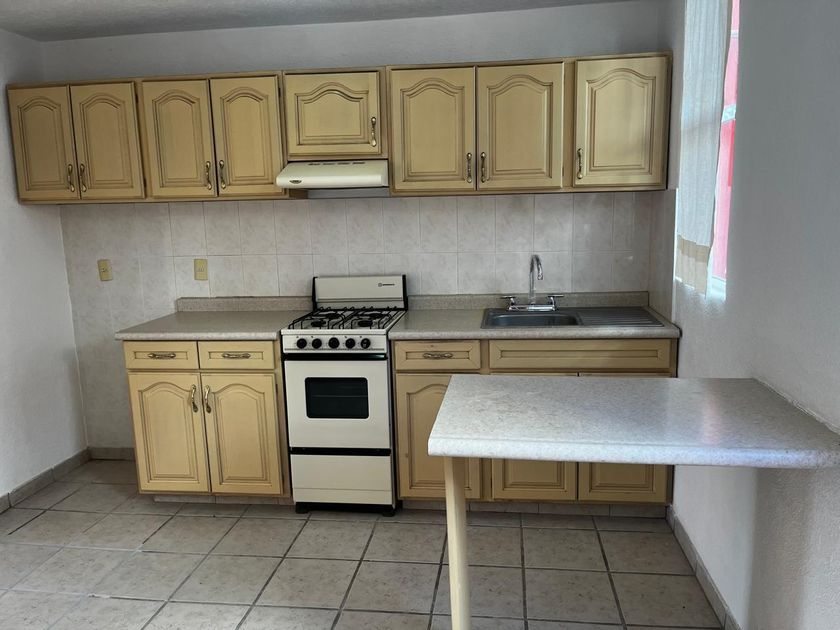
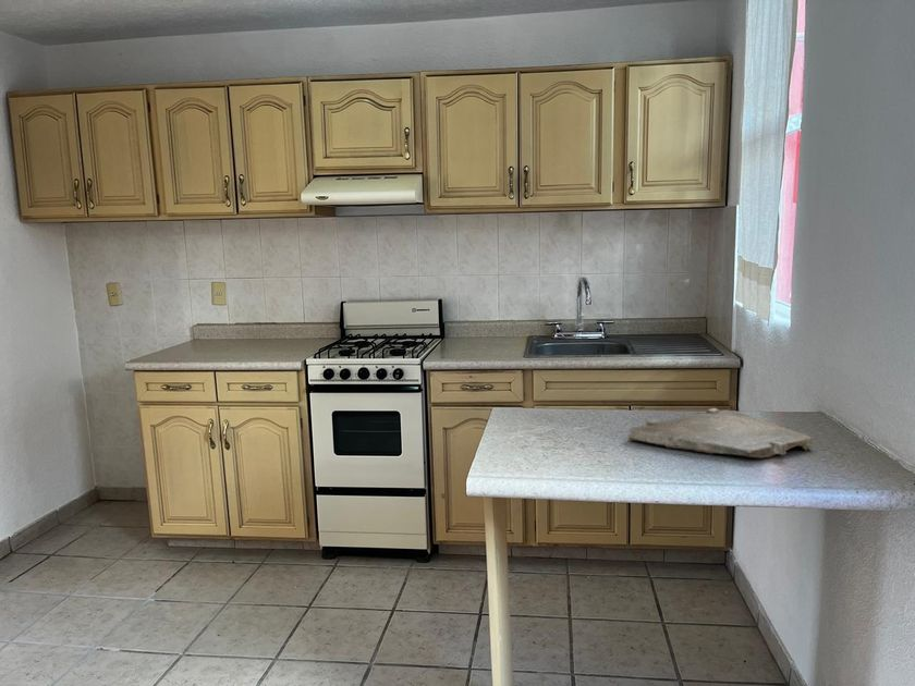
+ cutting board [627,407,813,460]
